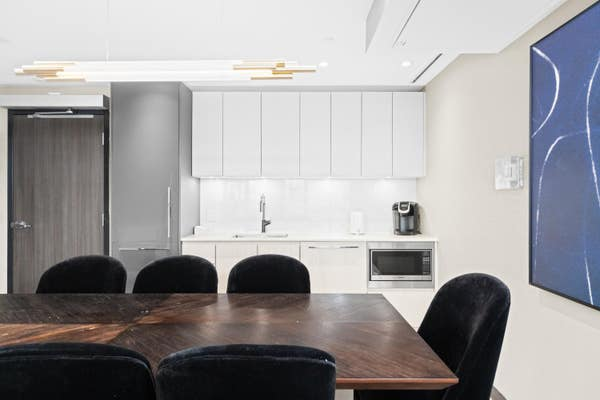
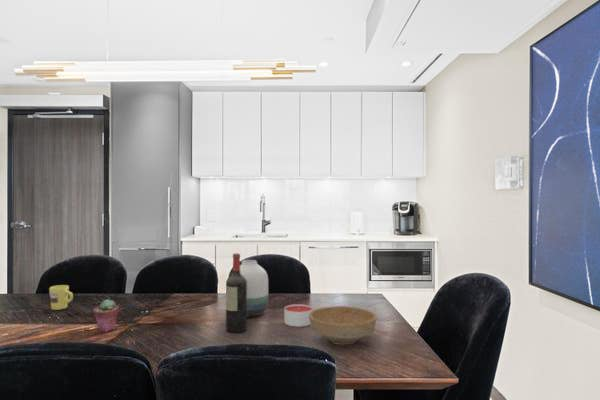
+ candle [283,303,314,328]
+ wine bottle [225,252,248,334]
+ potted succulent [92,298,120,333]
+ mug [48,284,74,311]
+ bowl [309,305,378,346]
+ vase [231,259,269,318]
